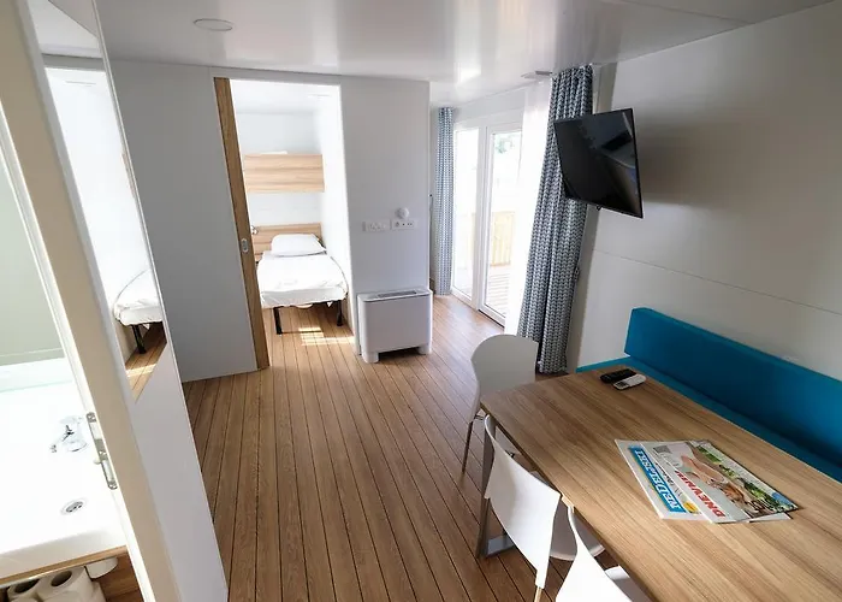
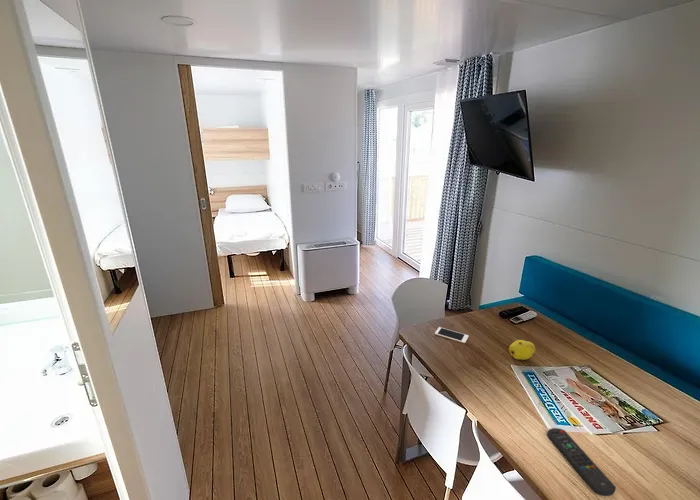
+ remote control [546,427,617,497]
+ cell phone [434,326,470,344]
+ fruit [508,339,536,361]
